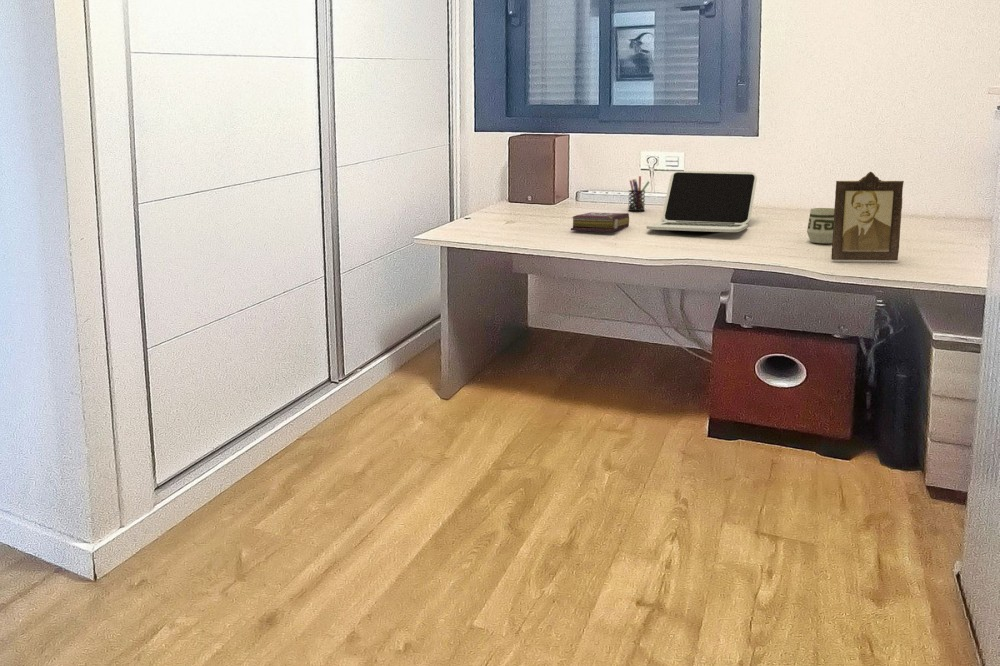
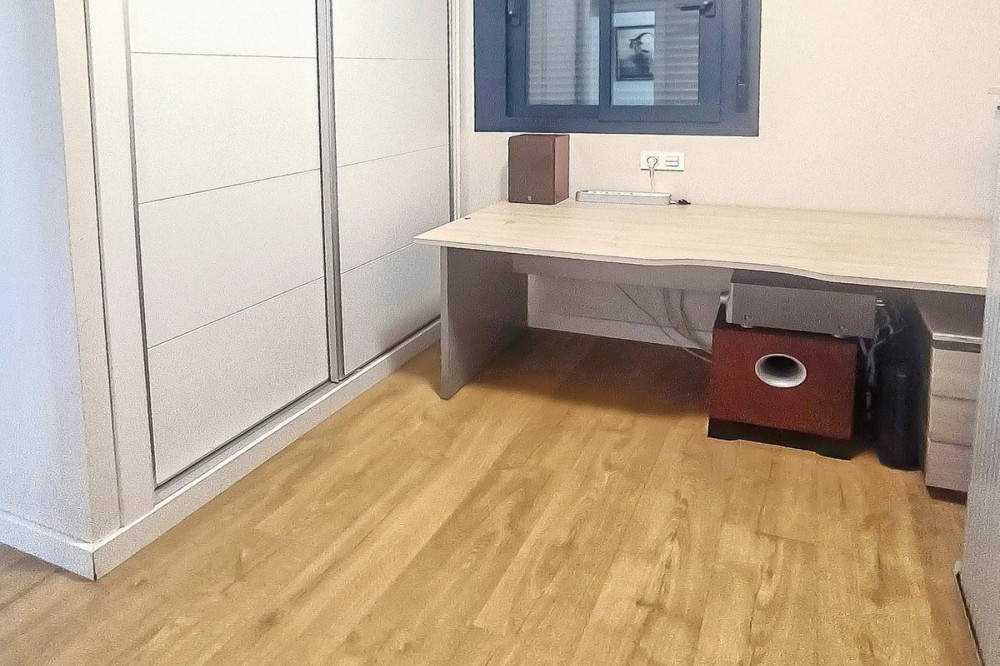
- cup [806,207,834,244]
- photo frame [830,171,905,262]
- laptop [646,170,758,233]
- book [570,211,630,233]
- pen holder [627,175,651,212]
